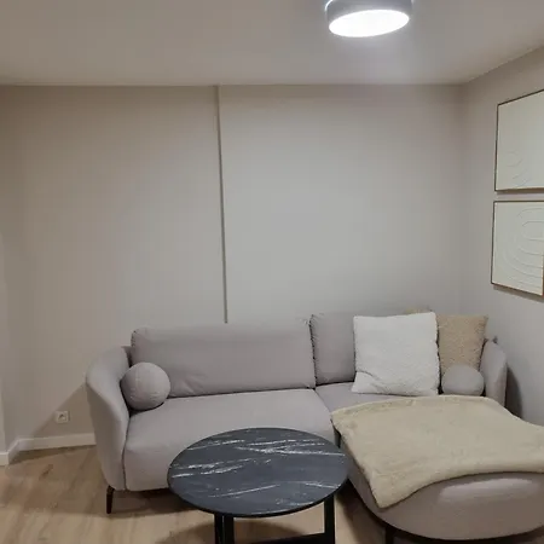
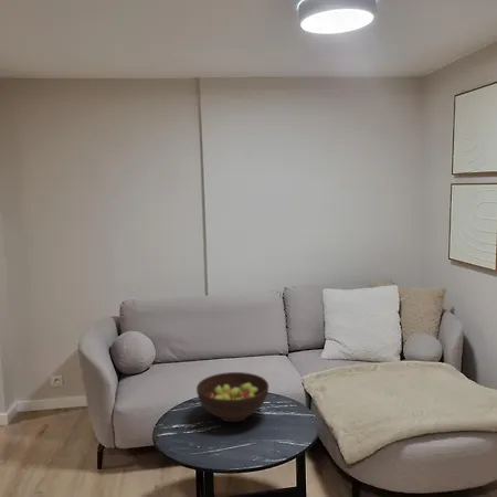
+ fruit bowl [195,371,269,423]
